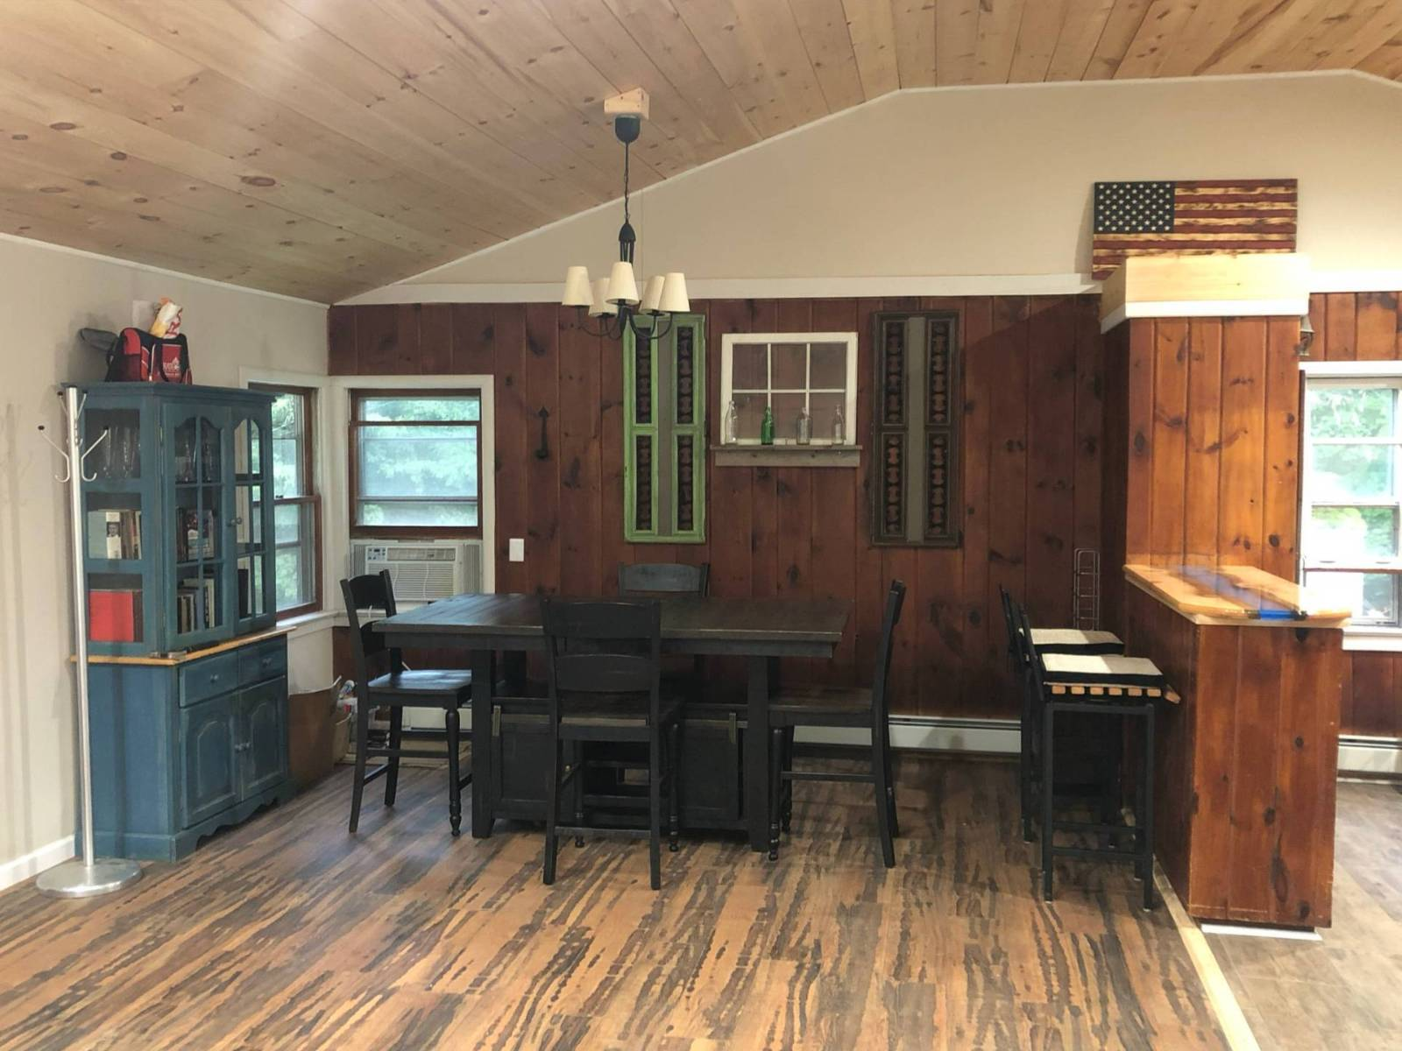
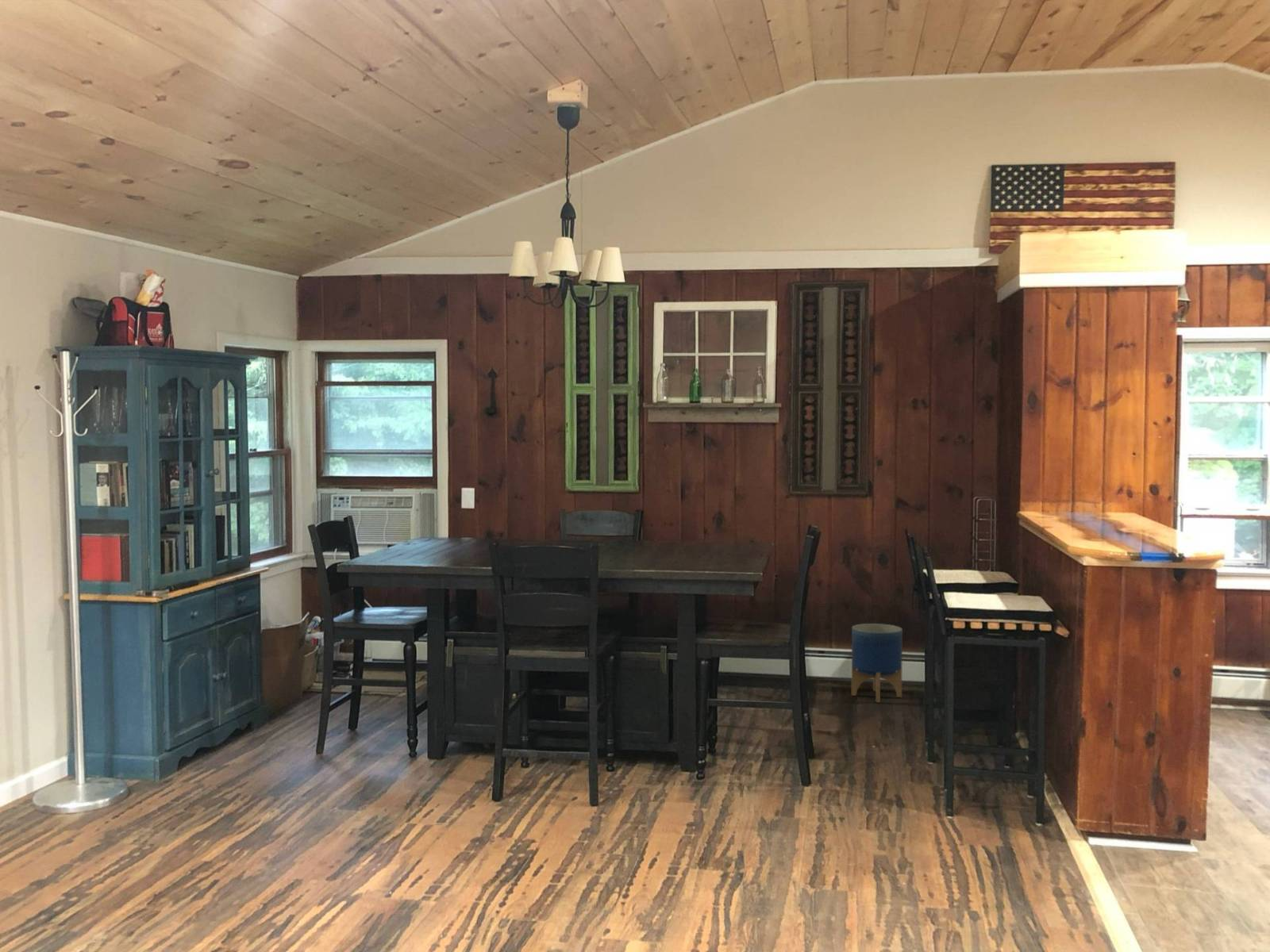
+ planter [851,623,903,703]
